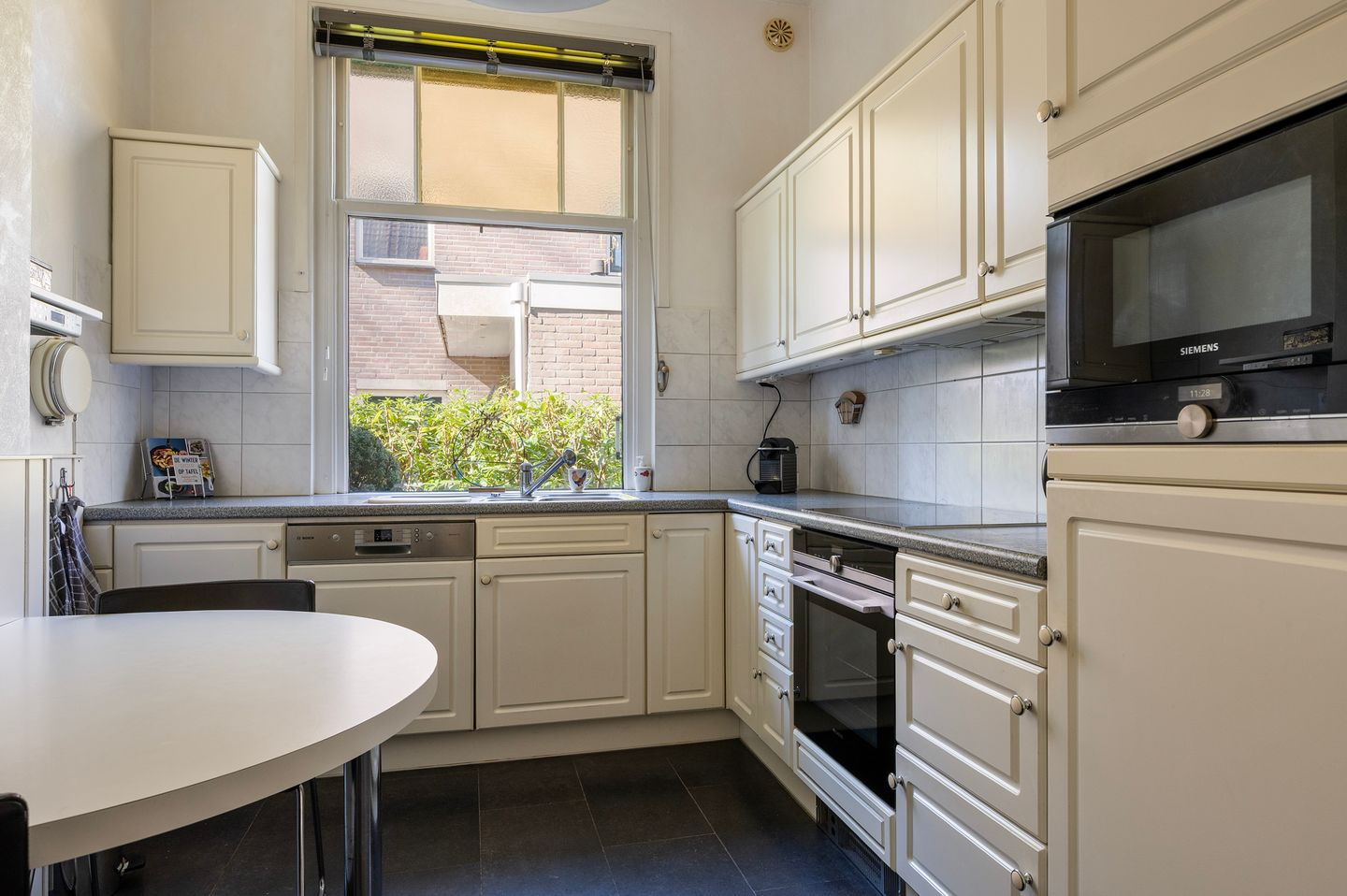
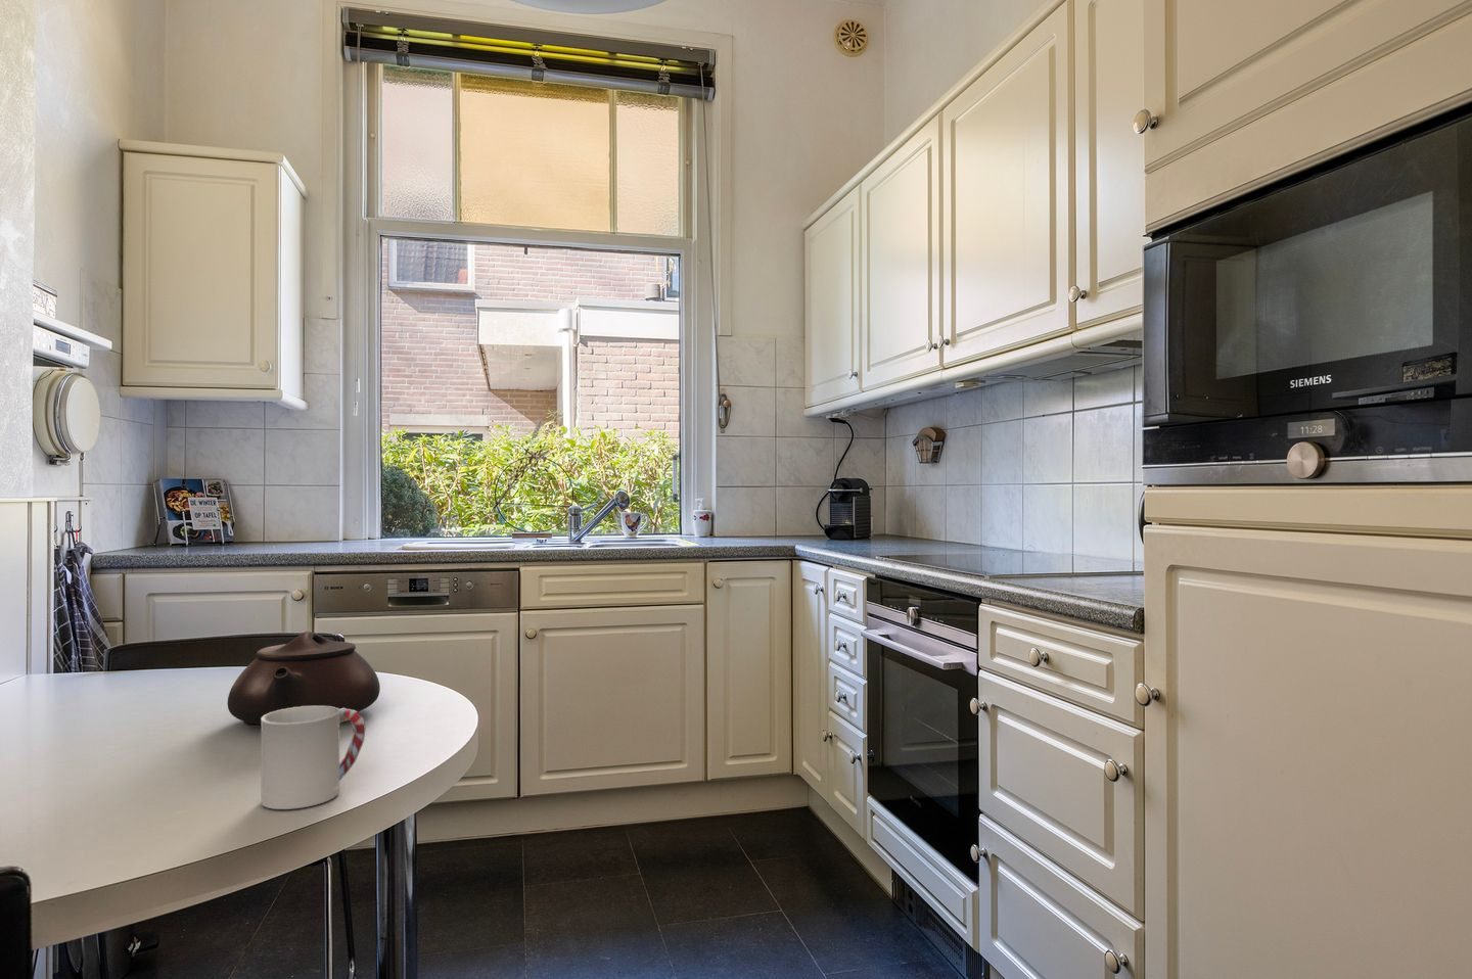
+ teapot [227,630,381,727]
+ cup [260,706,367,811]
